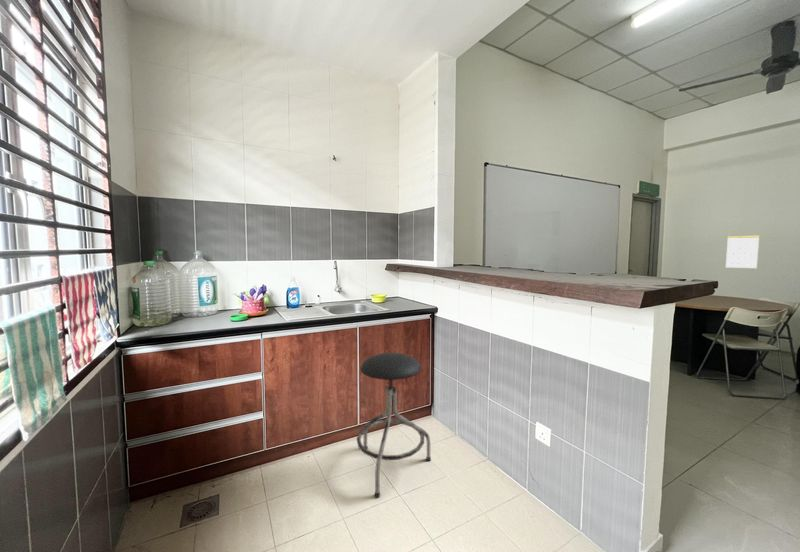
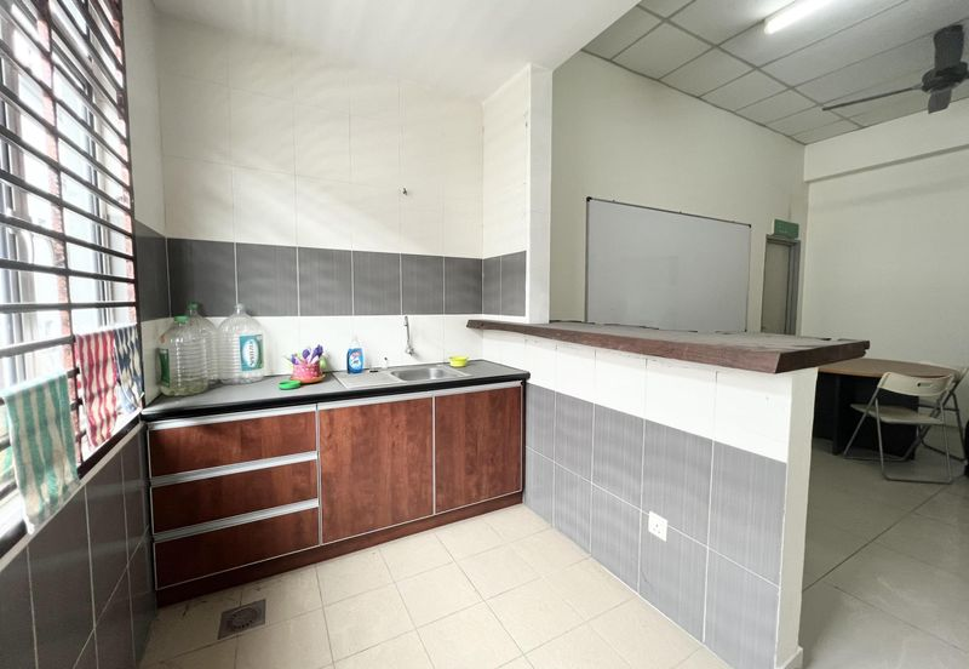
- stool [355,352,432,498]
- calendar [725,229,761,269]
